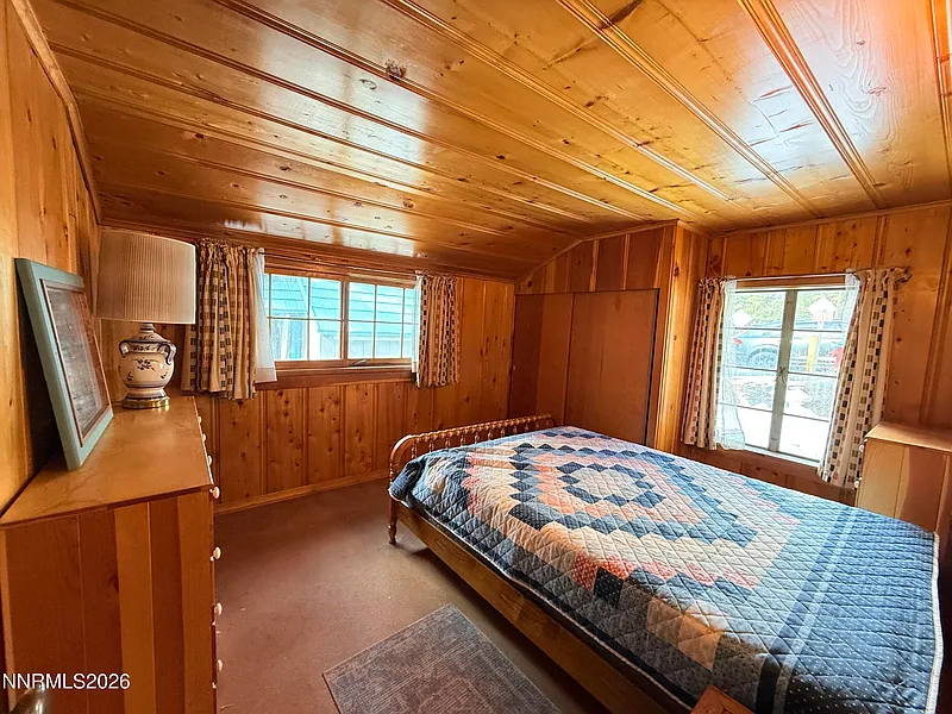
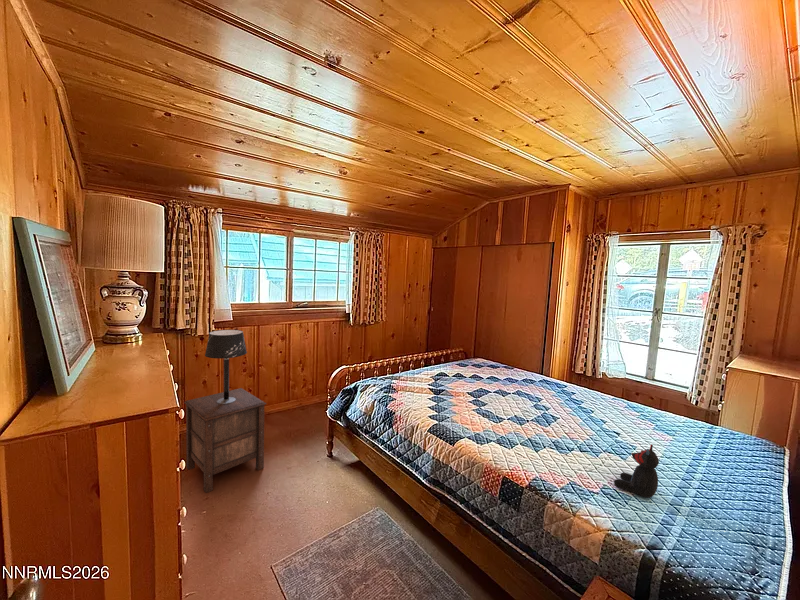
+ teddy bear [613,444,660,499]
+ nightstand [183,387,267,494]
+ table lamp [204,329,248,404]
